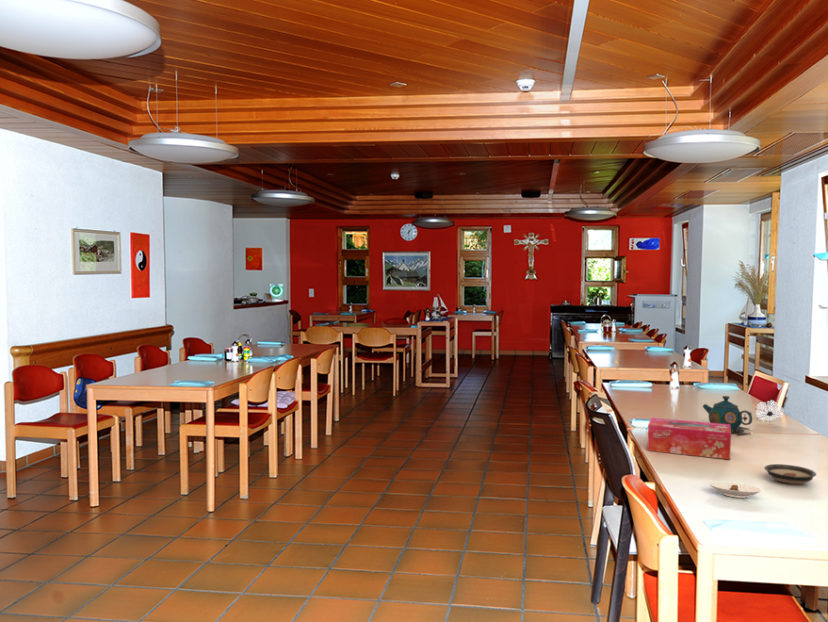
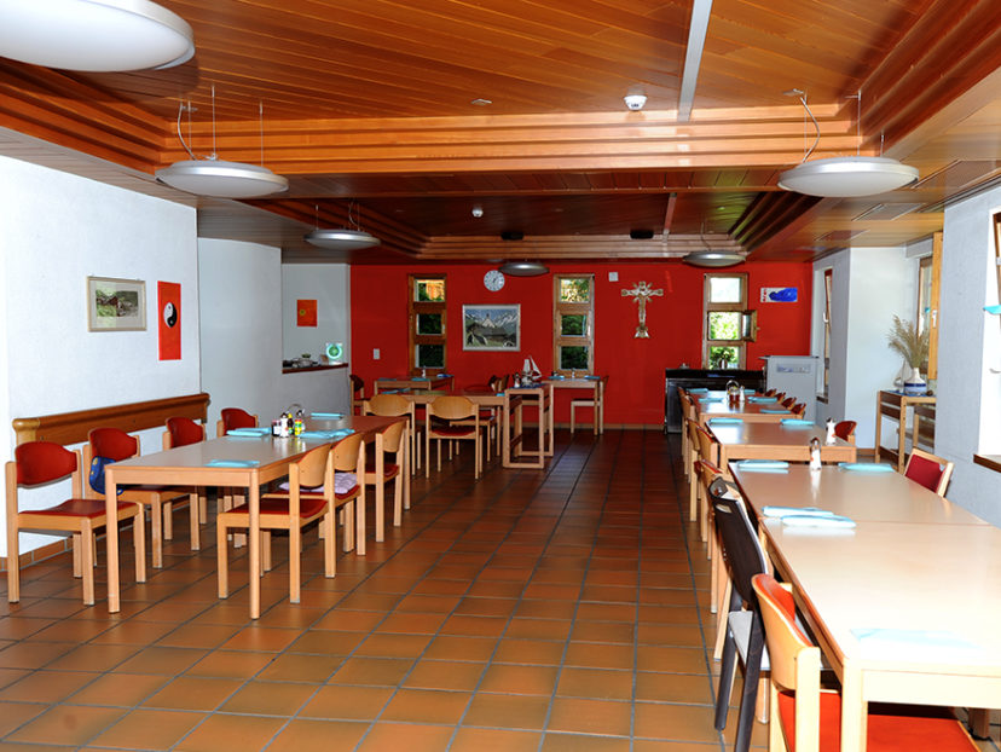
- saucer [707,480,763,499]
- flower [755,399,784,423]
- teapot [702,395,753,436]
- saucer [763,463,817,485]
- tissue box [646,417,732,460]
